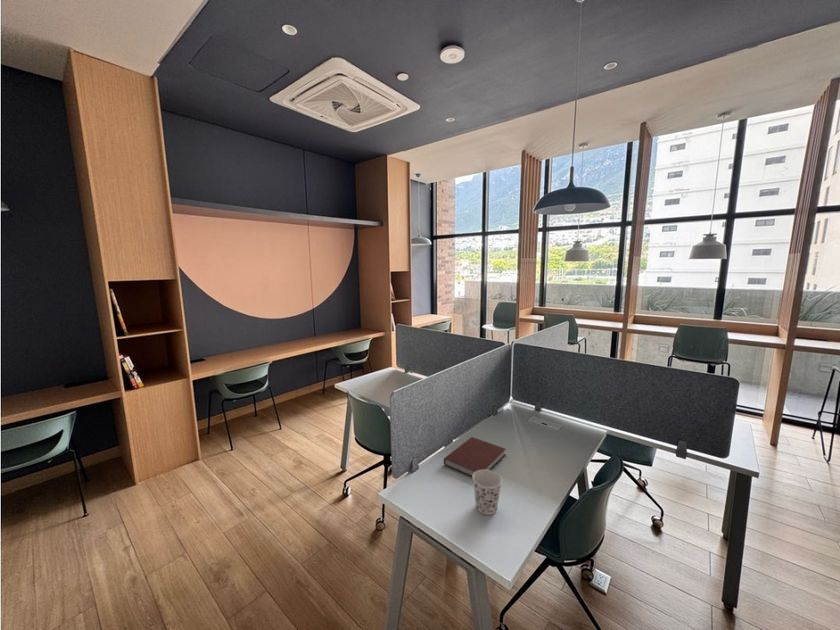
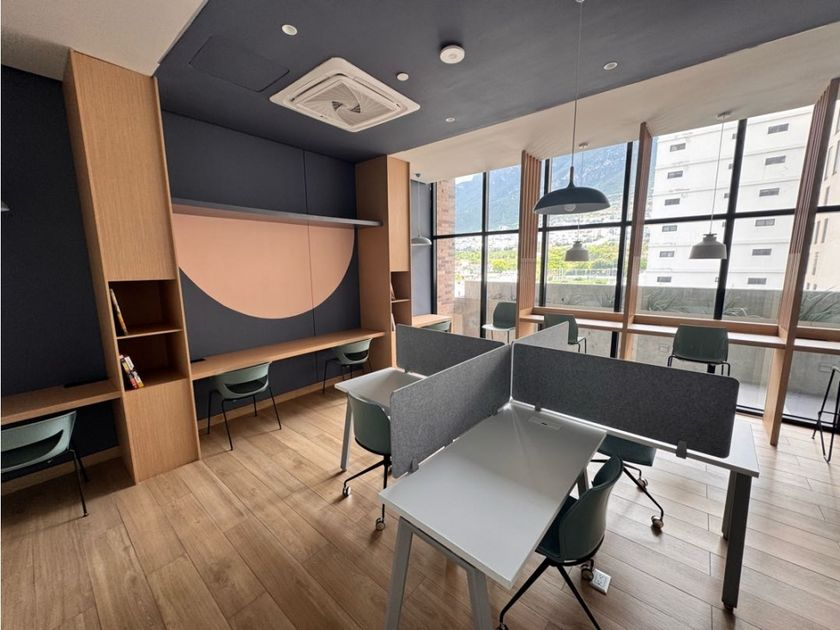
- cup [471,470,503,516]
- notebook [443,436,507,477]
